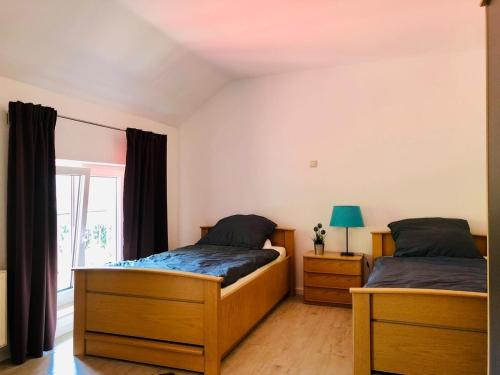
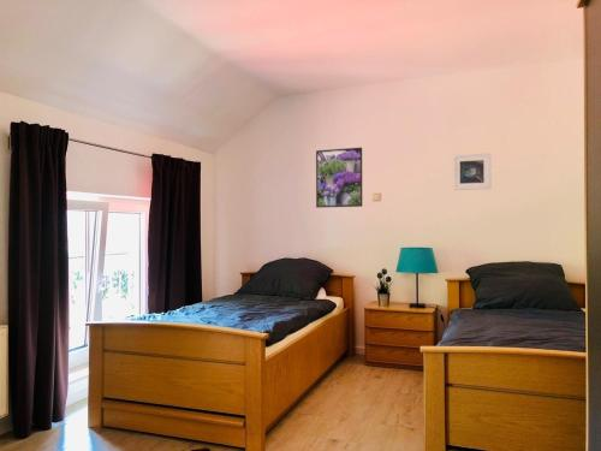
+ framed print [315,147,363,209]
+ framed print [452,152,492,191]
